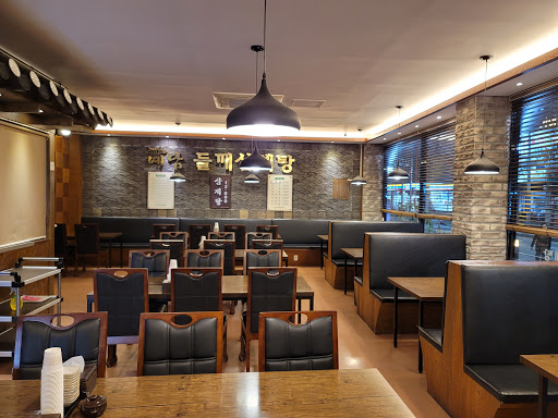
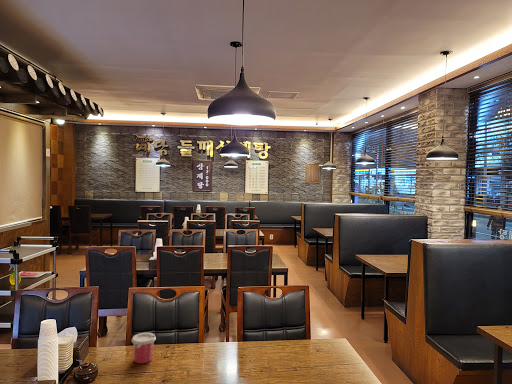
+ cup [130,332,157,364]
